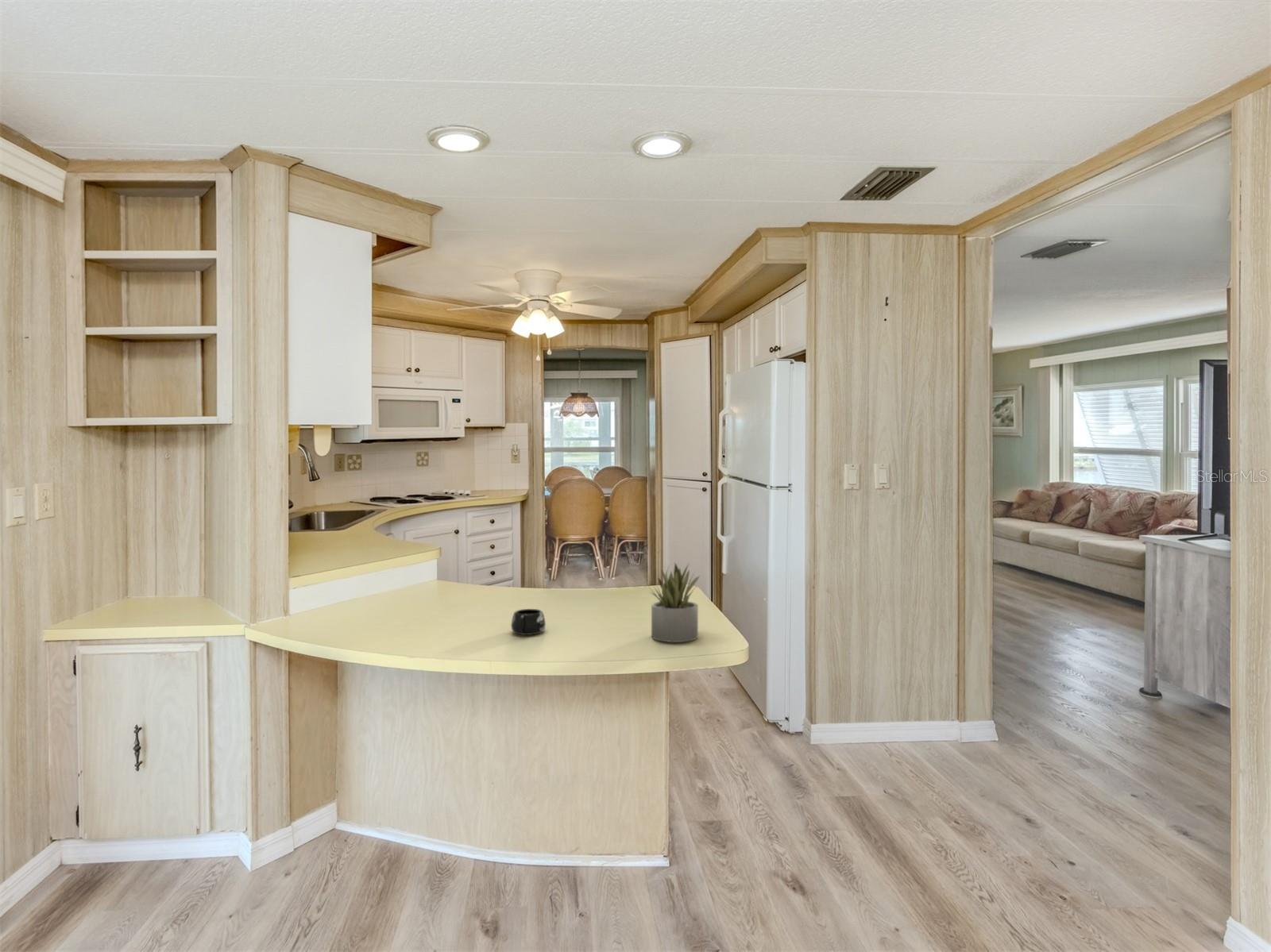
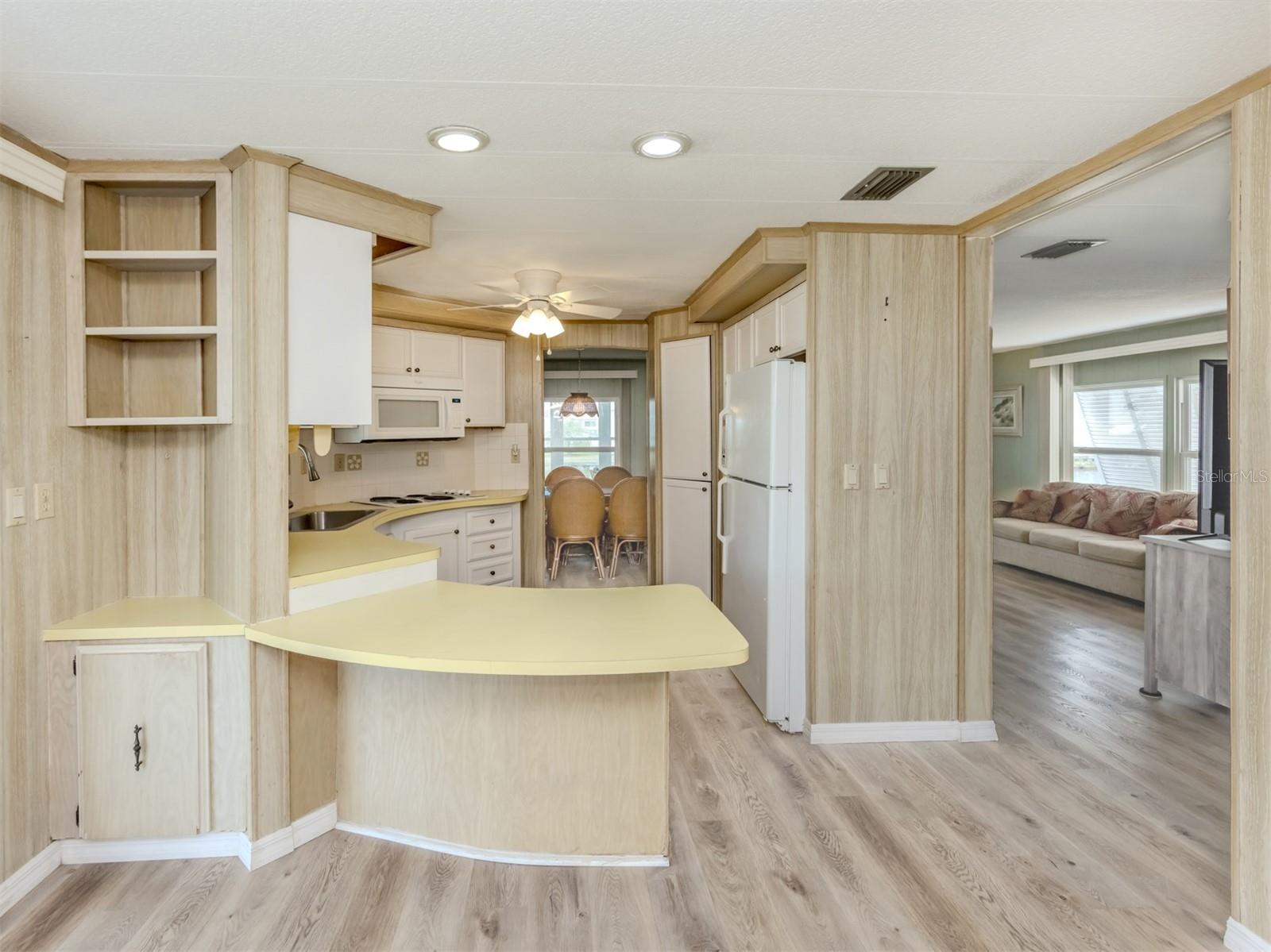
- mug [510,608,547,636]
- succulent plant [649,562,701,643]
